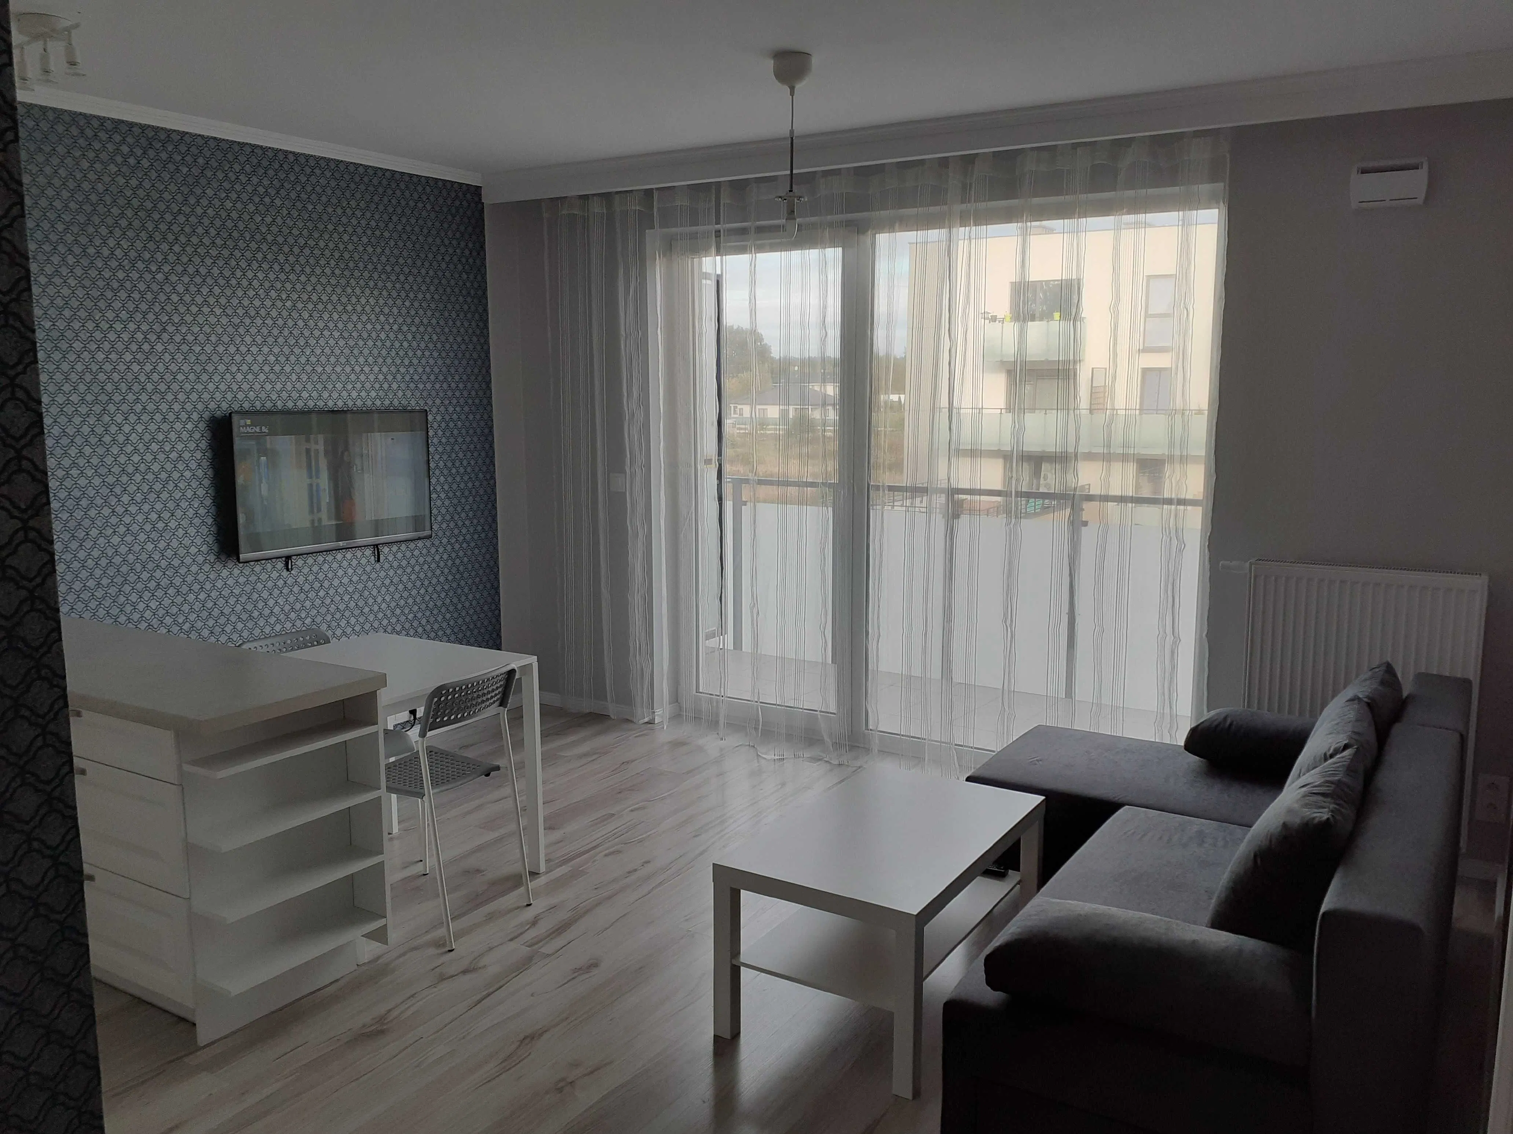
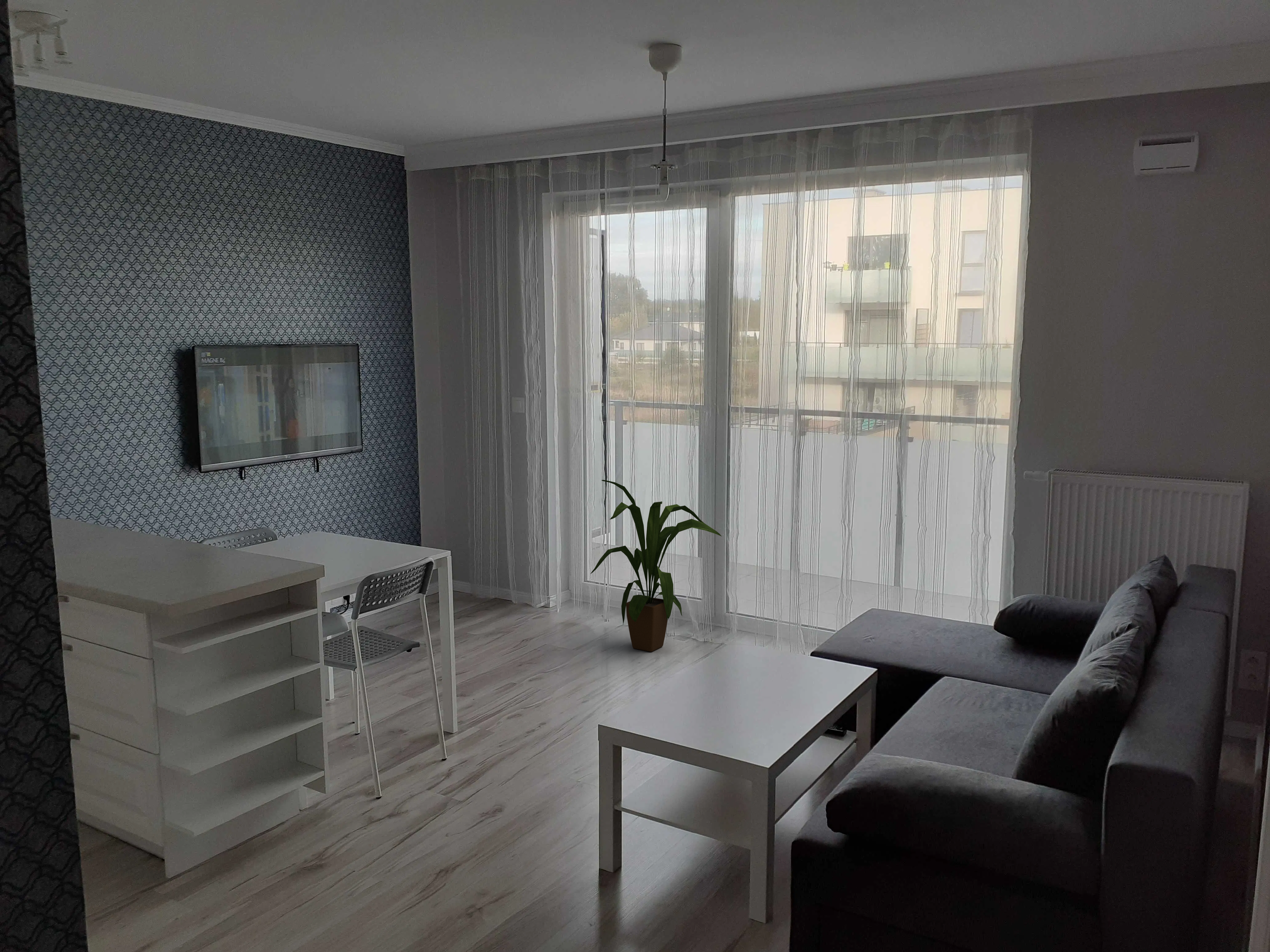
+ house plant [590,480,722,652]
